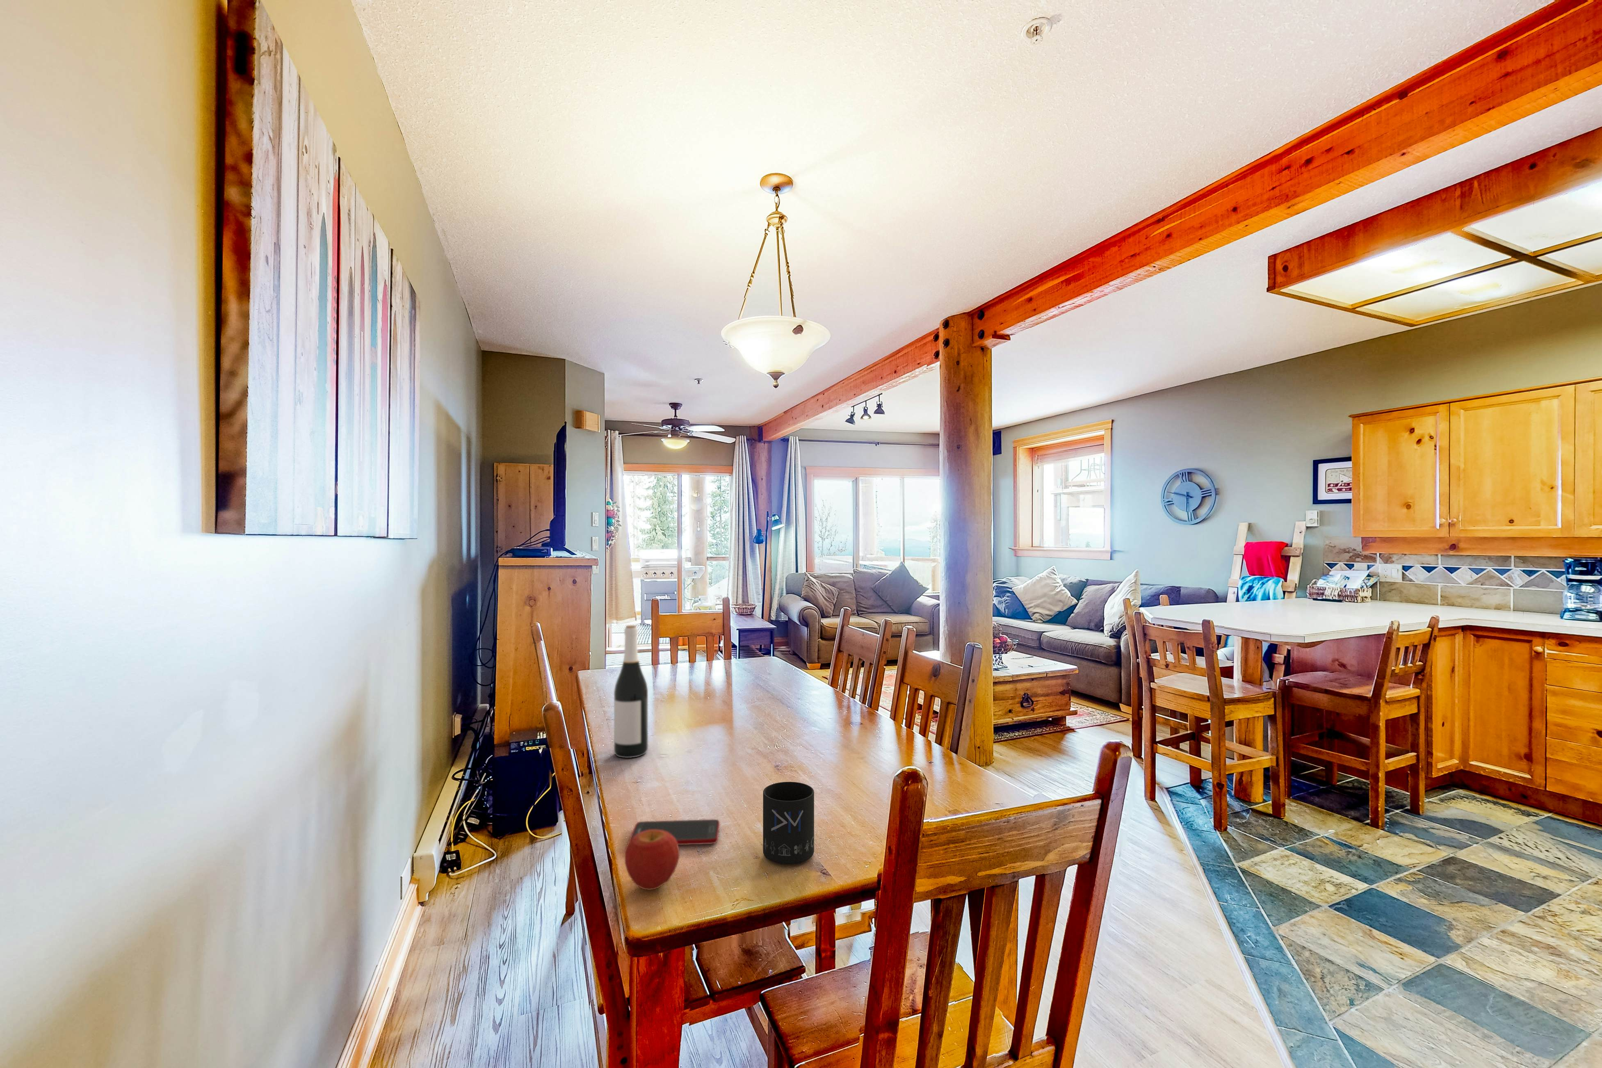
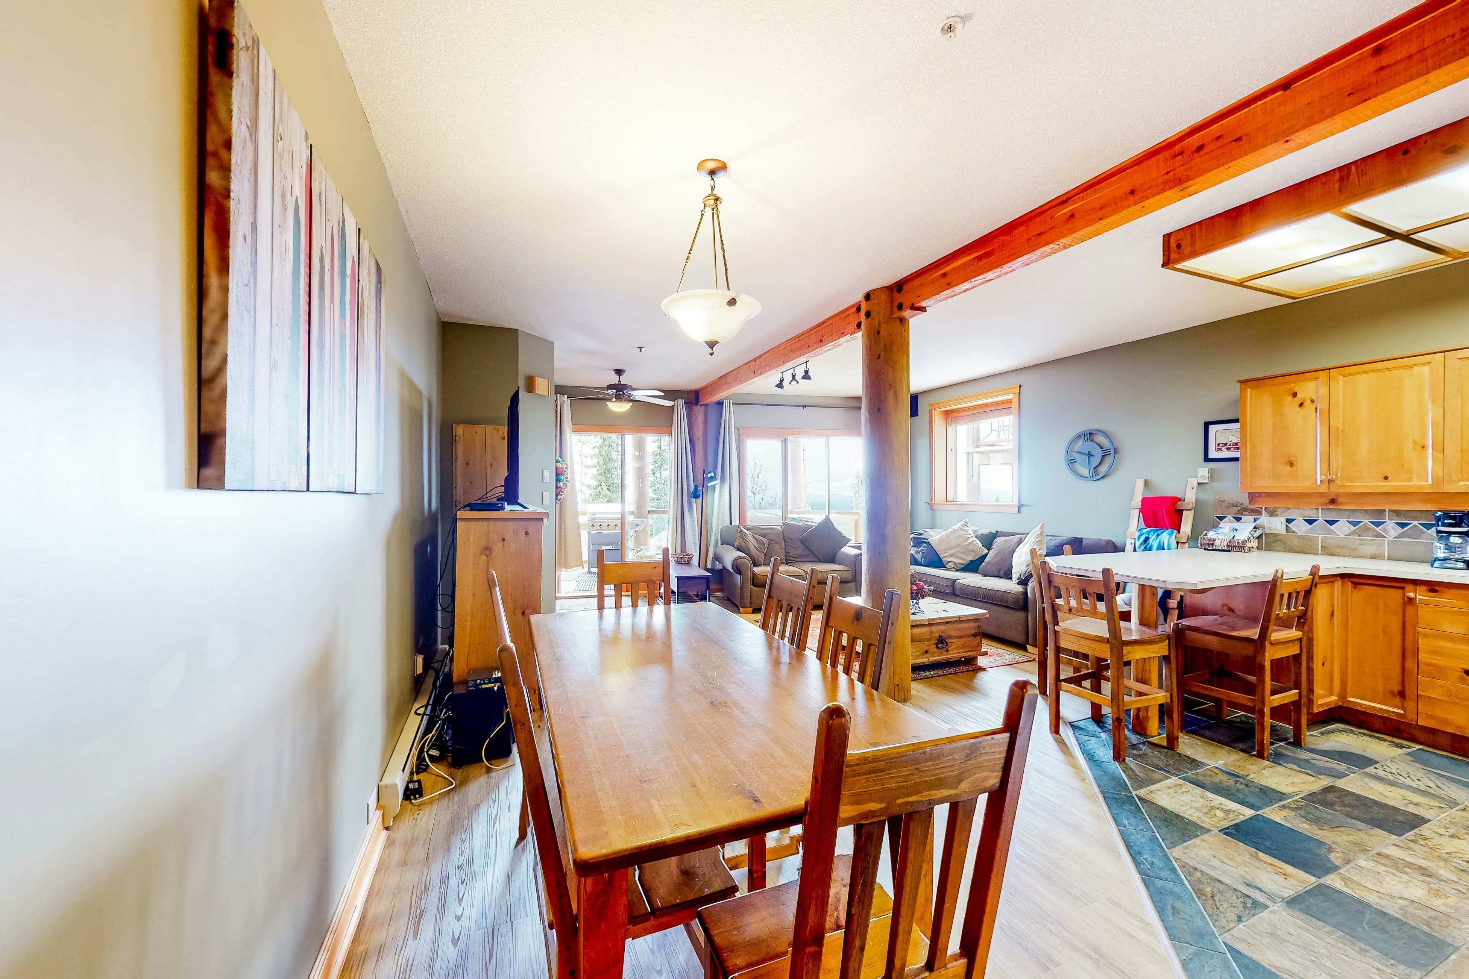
- wine bottle [614,625,648,758]
- mug [763,781,814,865]
- cell phone [628,819,720,845]
- apple [625,830,679,890]
